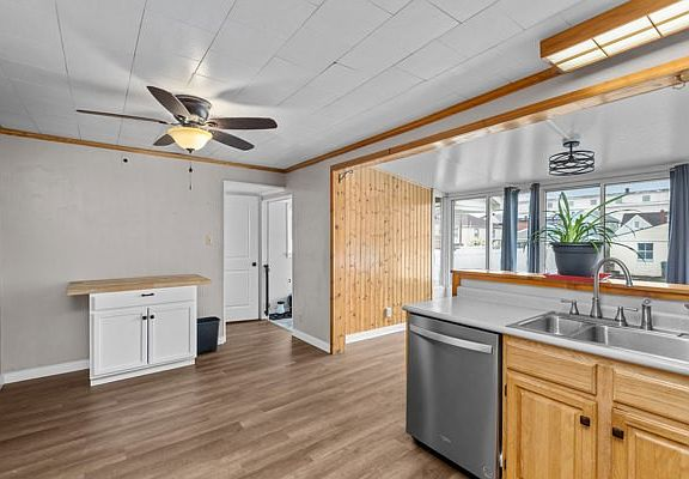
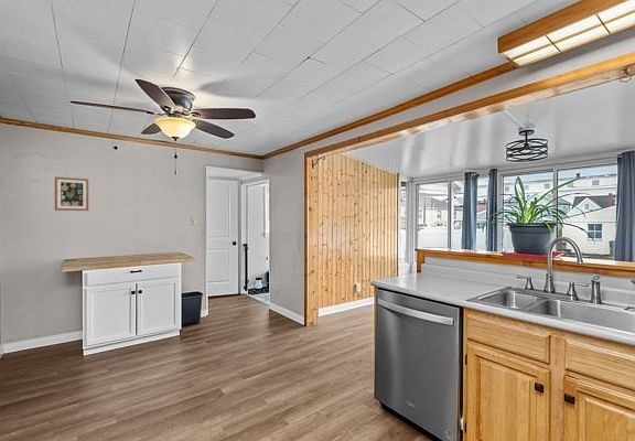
+ wall art [54,176,89,212]
